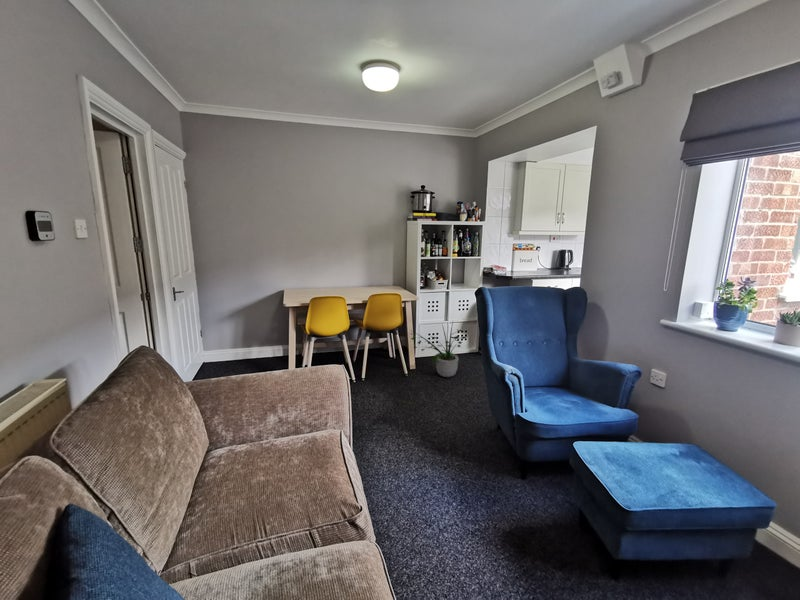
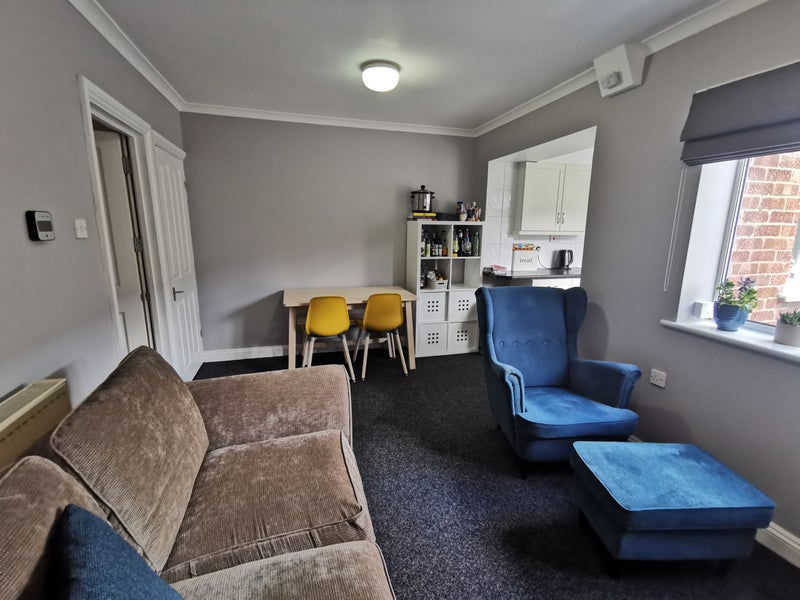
- potted plant [410,321,470,378]
